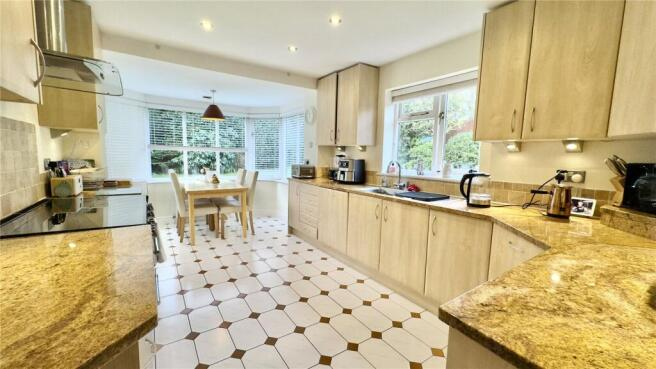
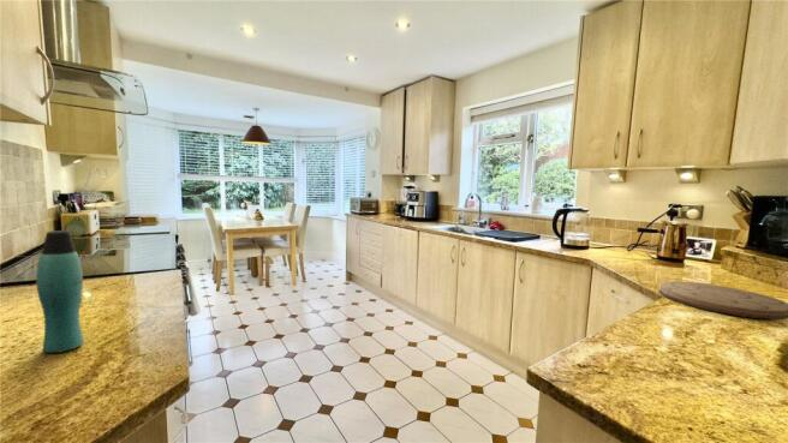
+ bottle [35,229,85,354]
+ cutting board [658,281,788,321]
